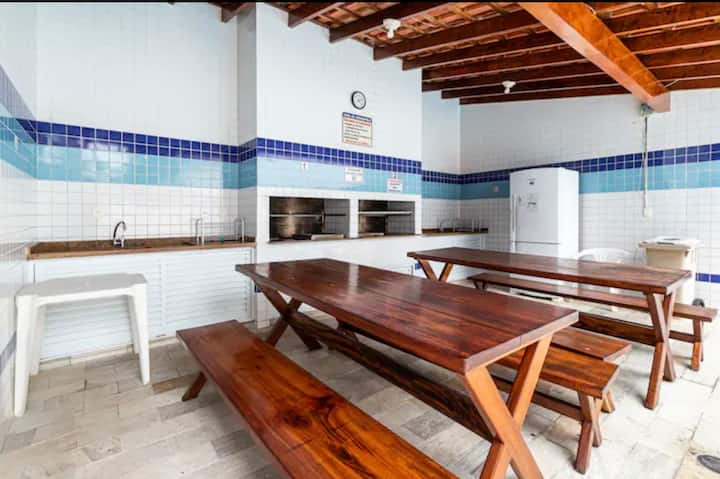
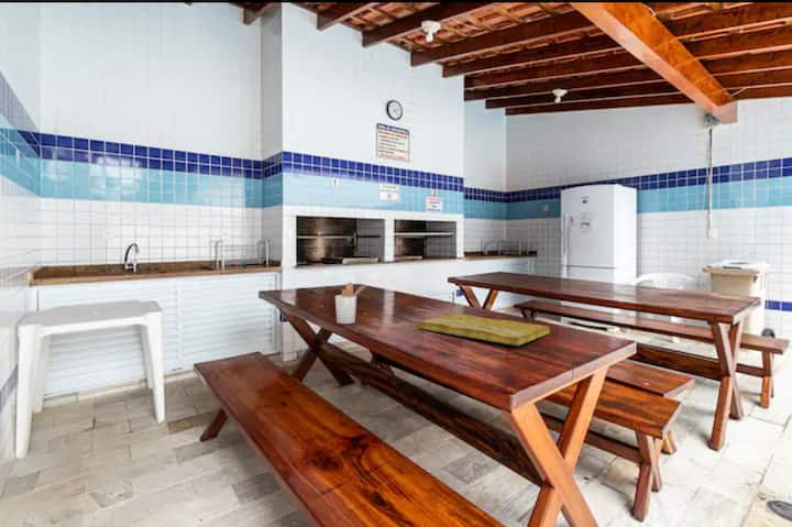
+ cutting board [417,314,551,347]
+ utensil holder [334,281,369,325]
